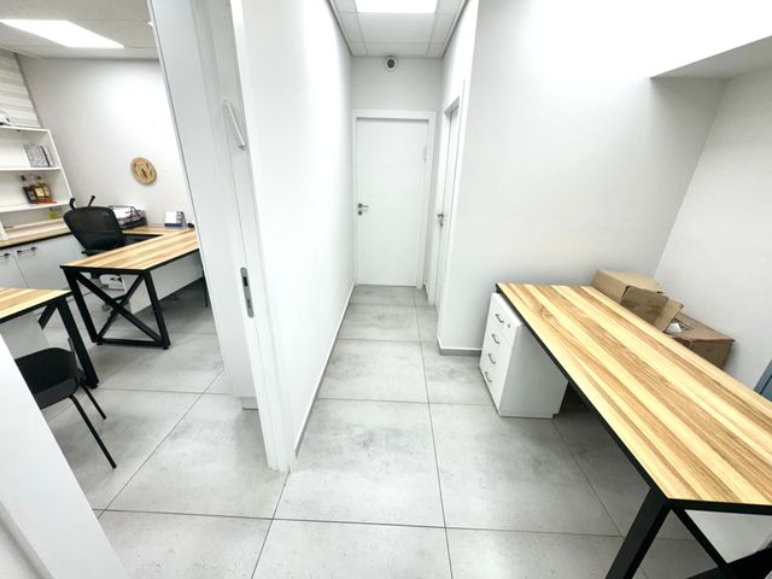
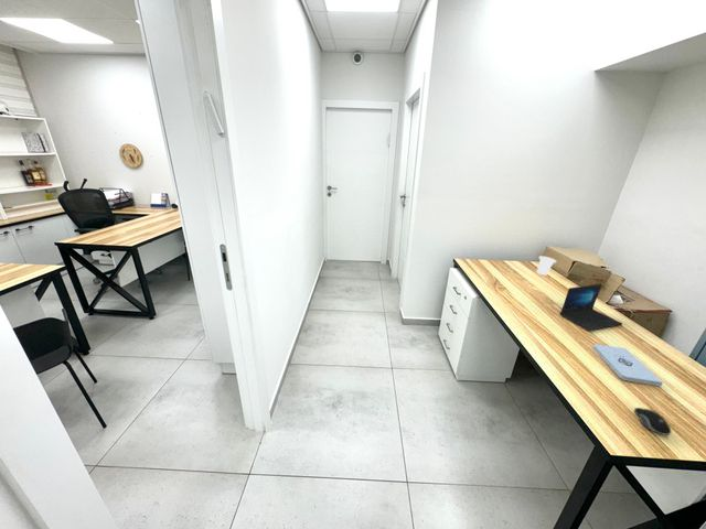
+ cup [536,256,557,277]
+ laptop [559,283,623,332]
+ notepad [591,343,664,387]
+ computer mouse [633,407,672,436]
